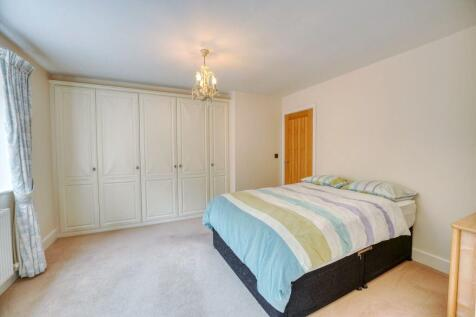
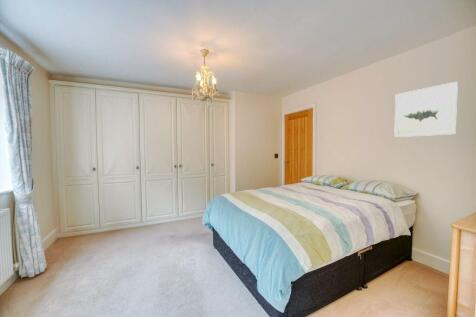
+ wall art [393,81,459,138]
